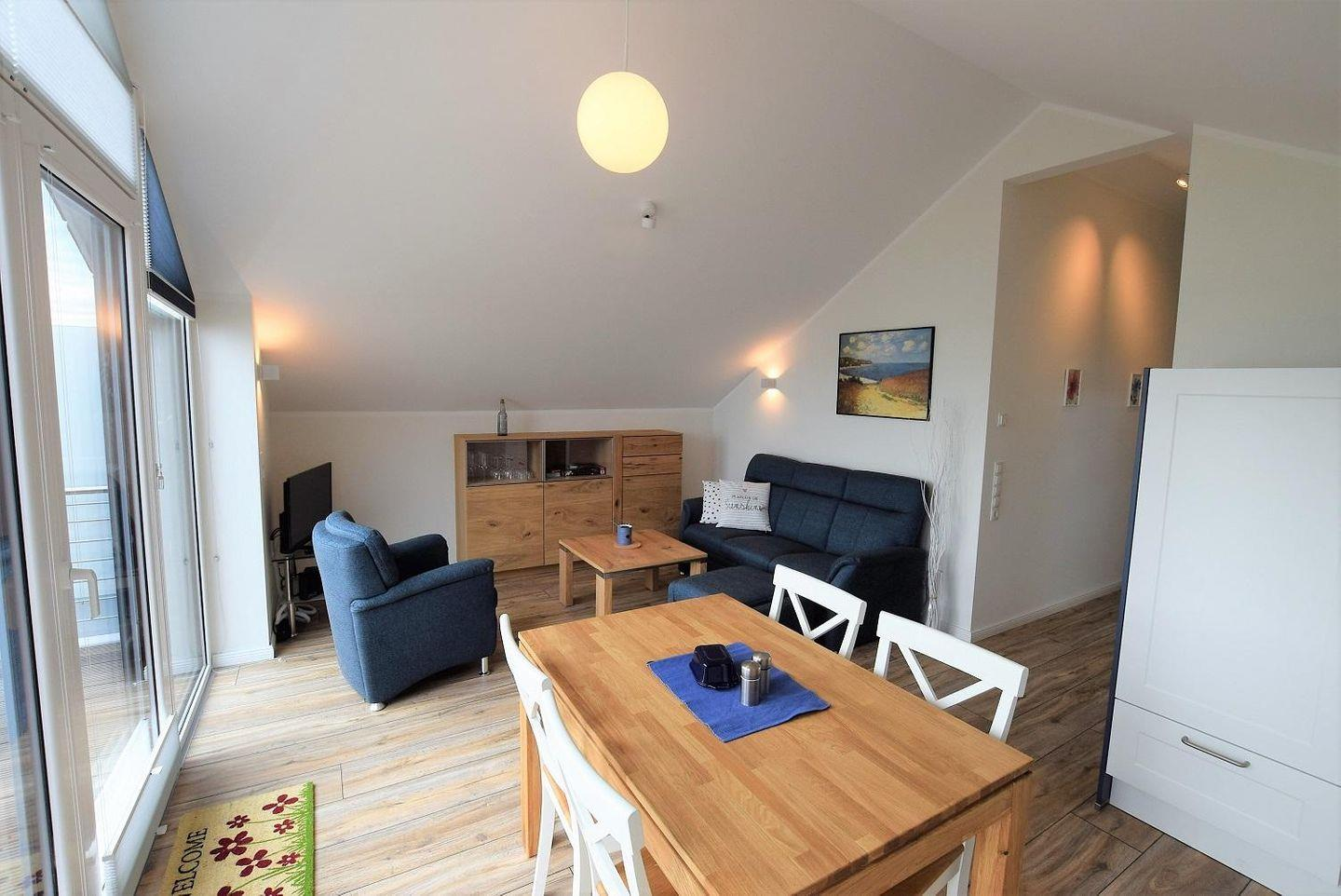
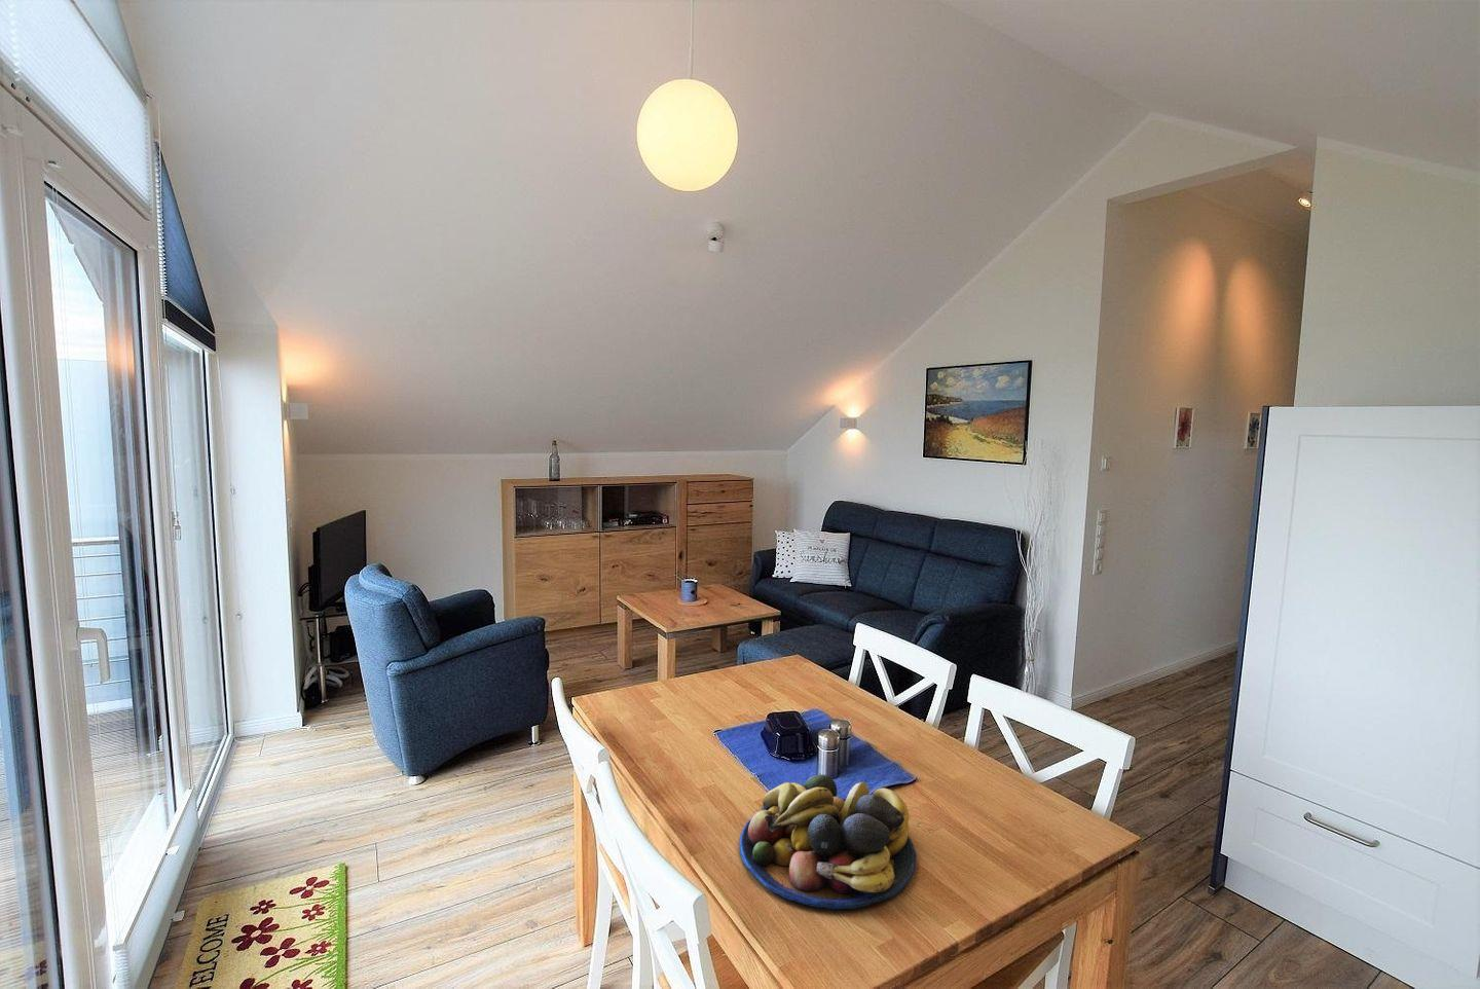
+ fruit bowl [739,773,917,910]
